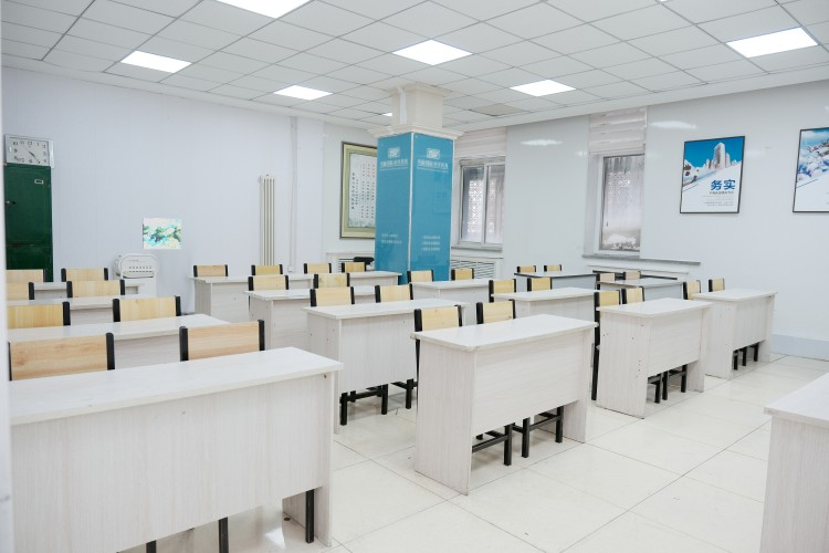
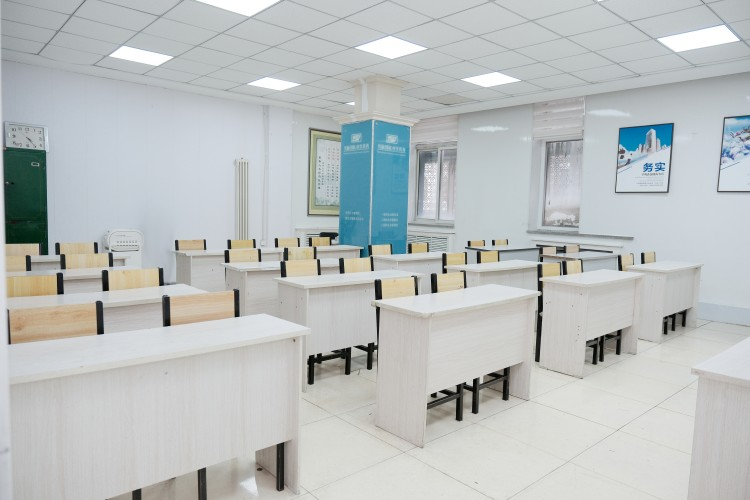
- wall art [141,217,181,250]
